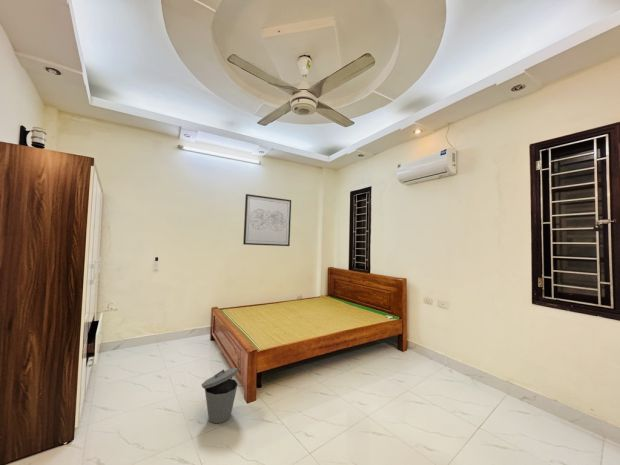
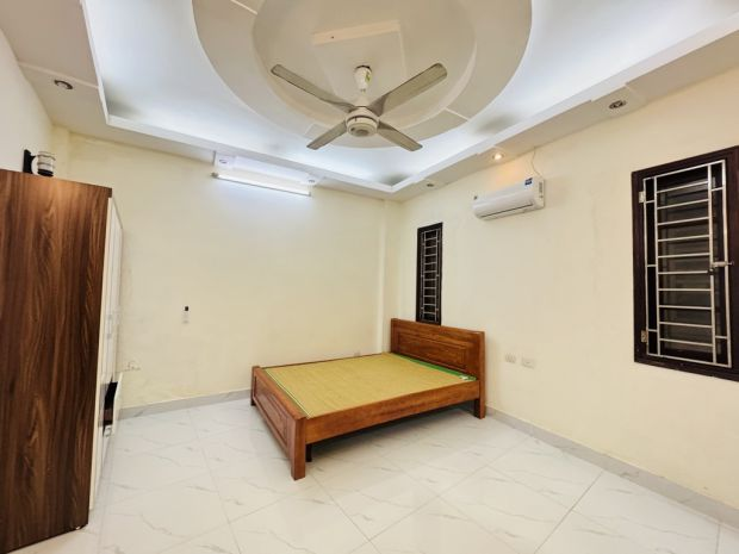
- wall art [242,193,292,247]
- trash can [200,367,239,424]
